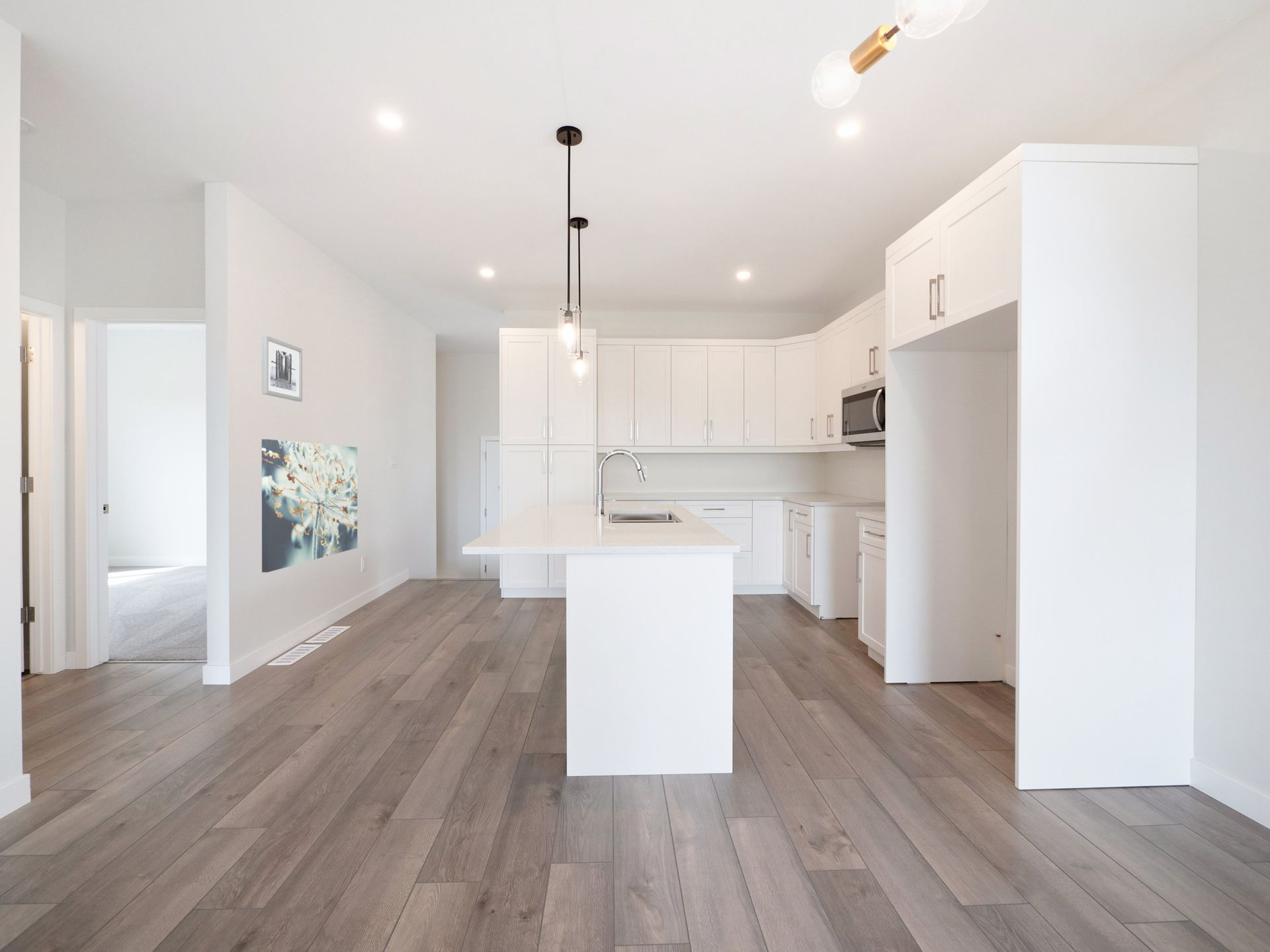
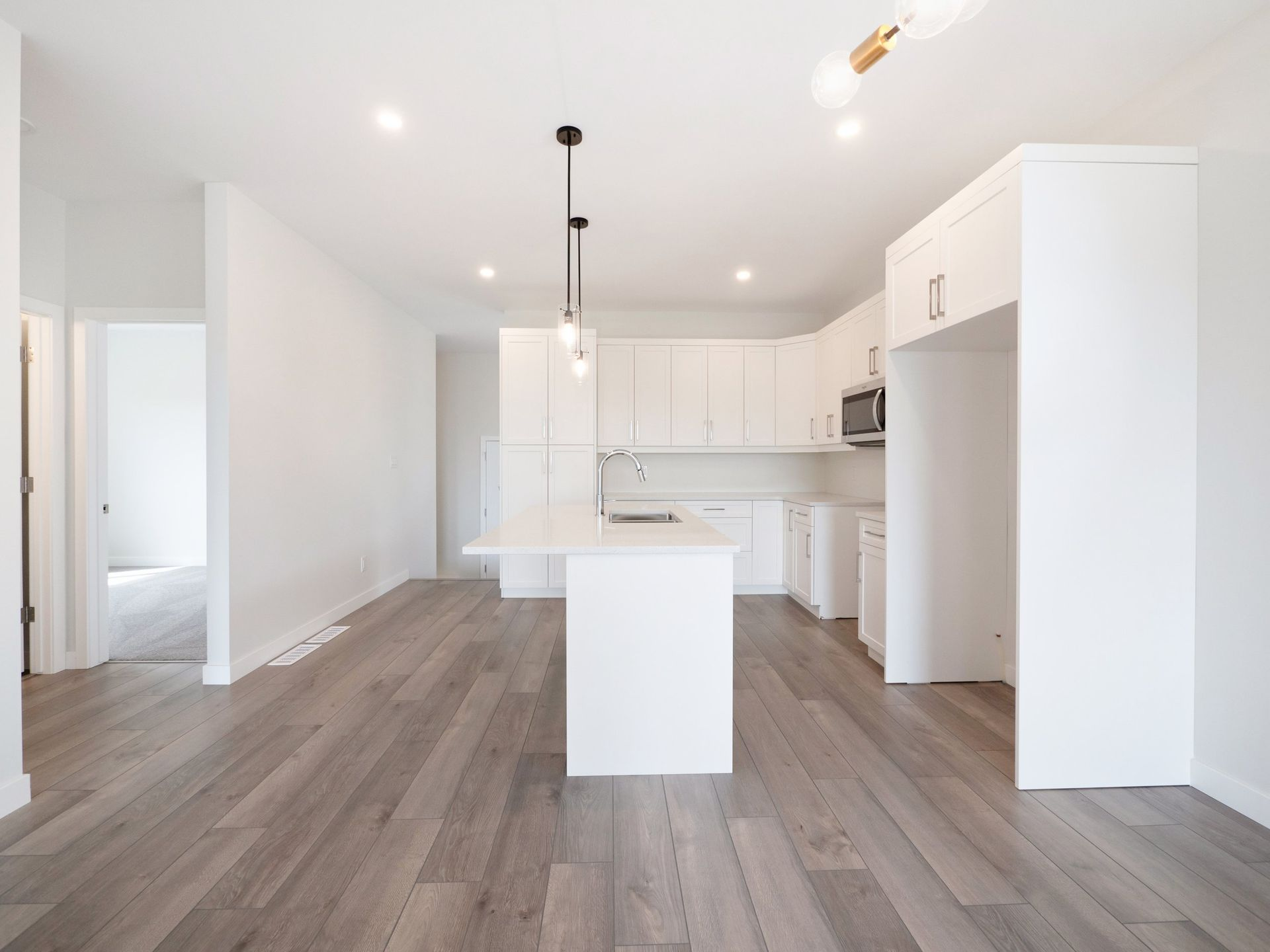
- wall art [261,335,303,402]
- wall art [261,438,358,573]
